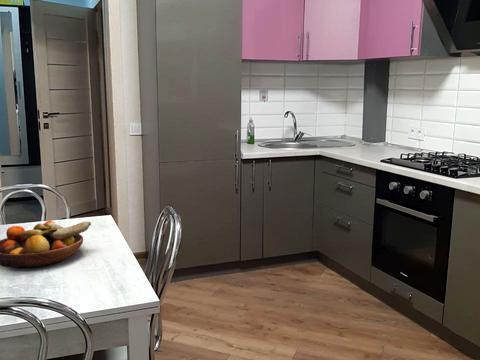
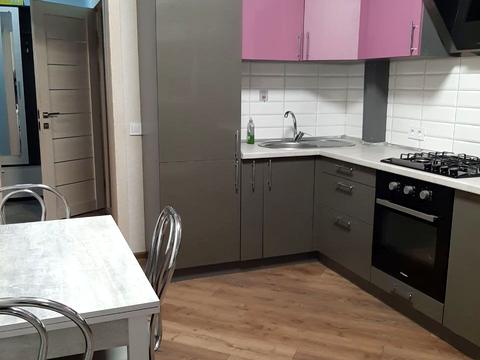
- fruit bowl [0,220,92,268]
